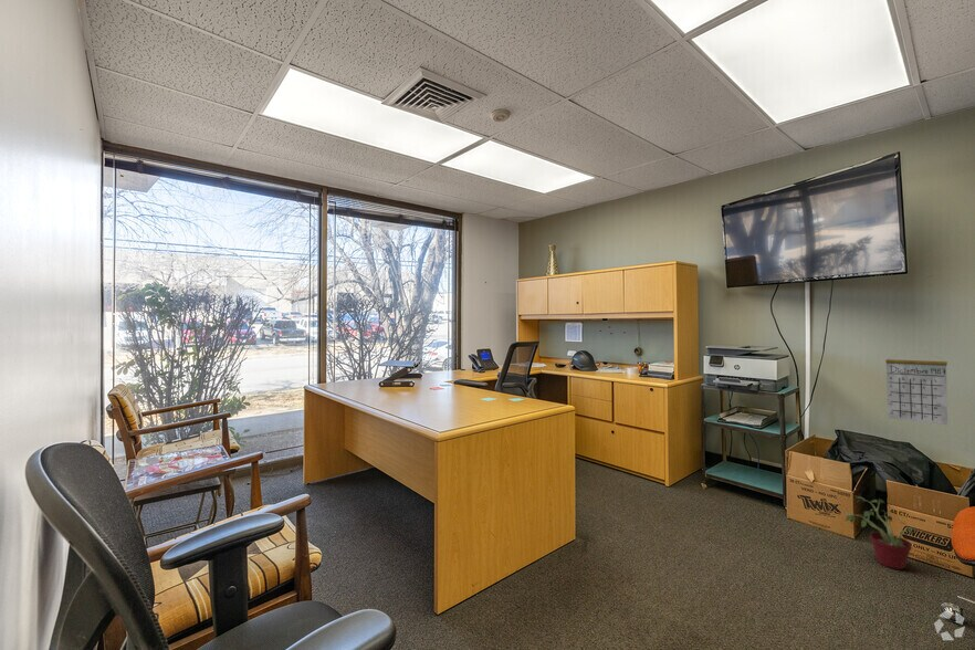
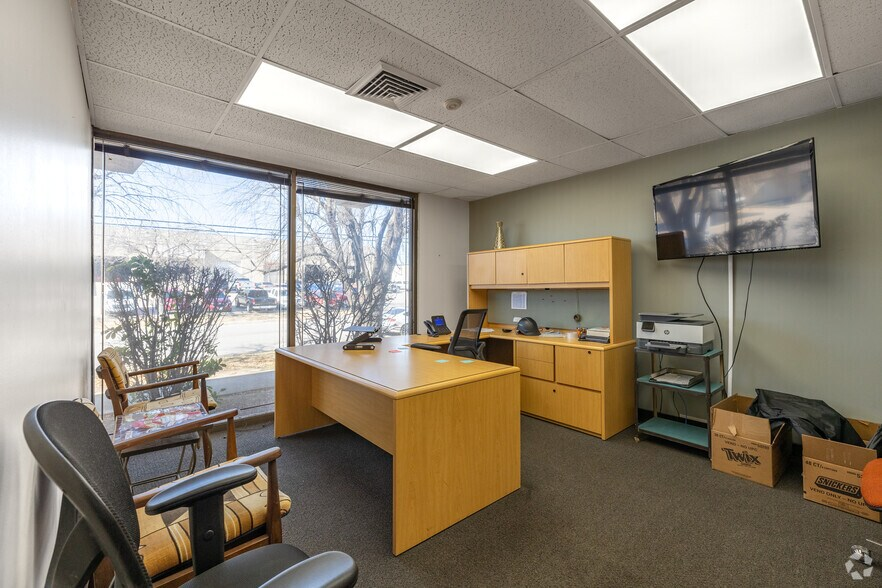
- potted plant [843,495,919,570]
- calendar [884,349,948,426]
